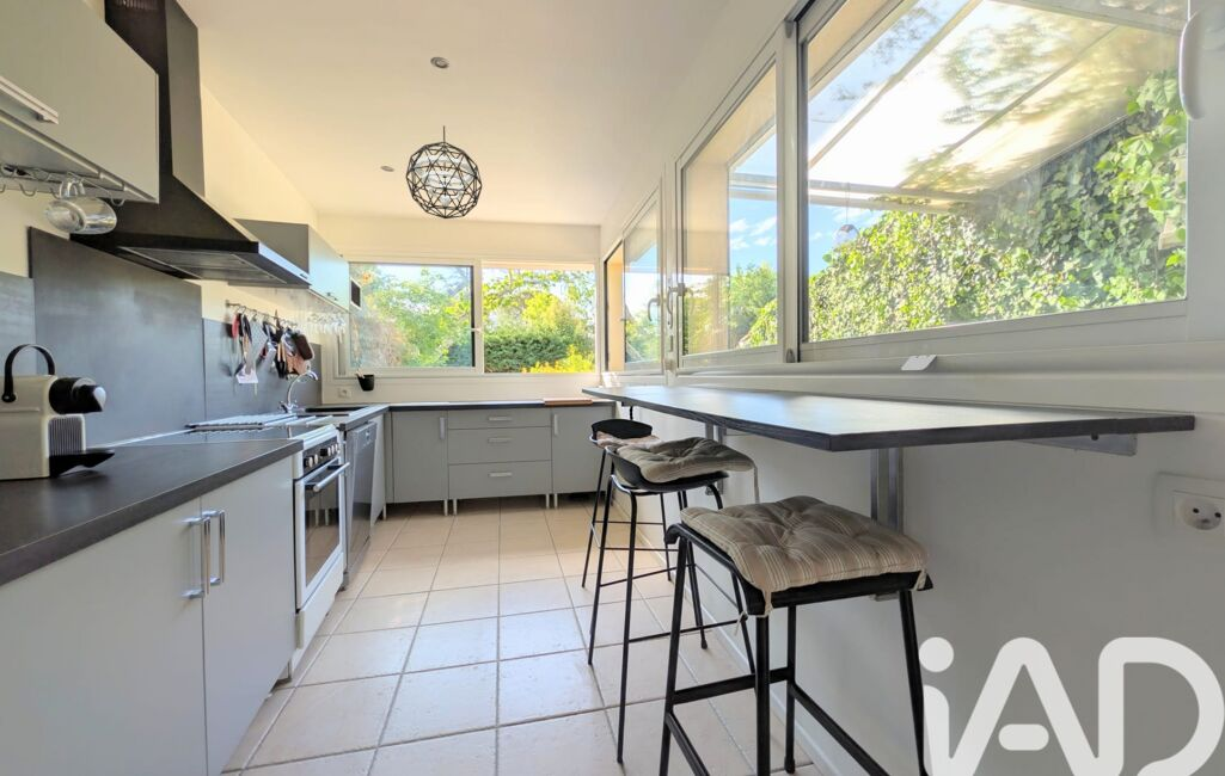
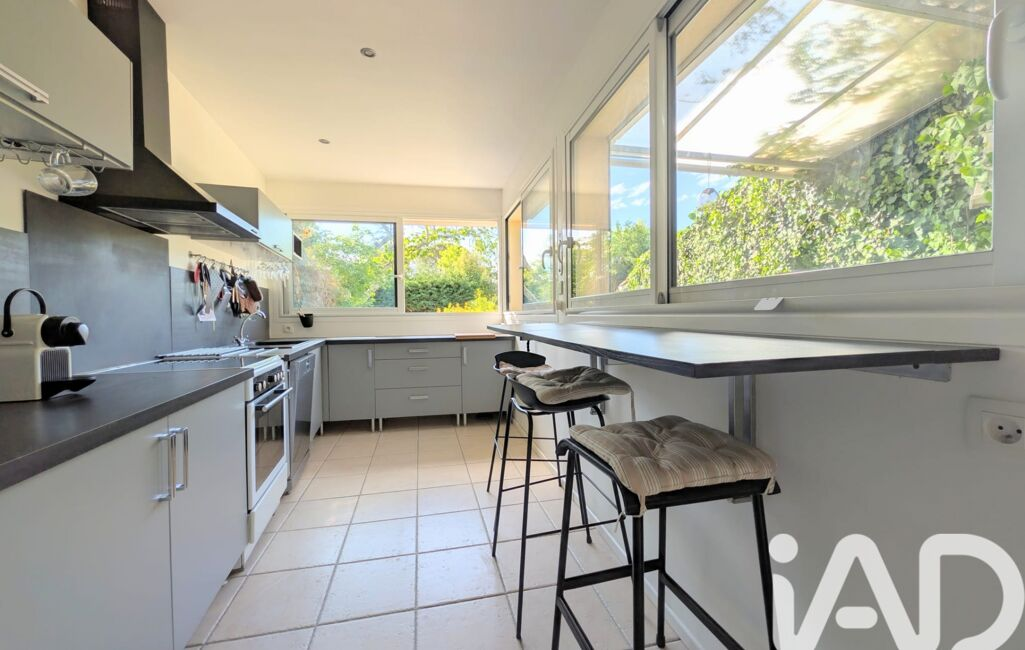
- pendant light [404,124,483,220]
